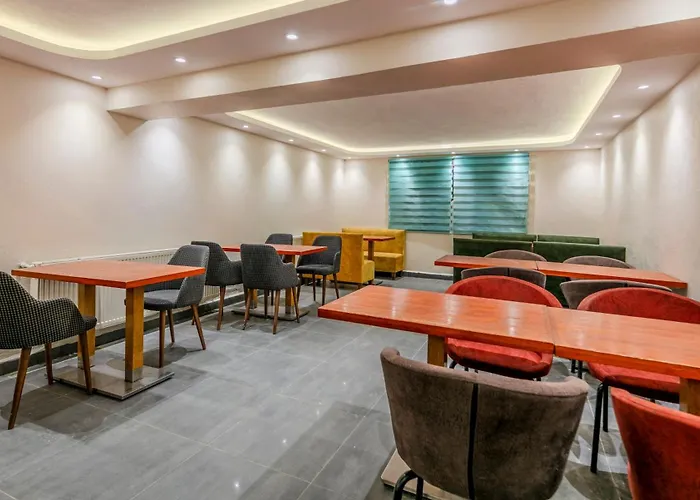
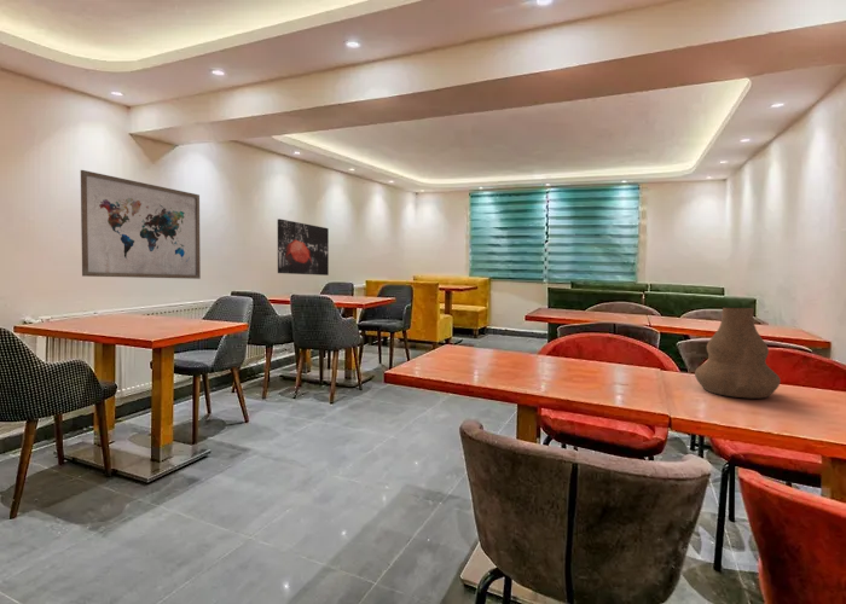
+ wall art [80,169,202,280]
+ wall art [277,217,330,277]
+ vase [694,307,782,399]
